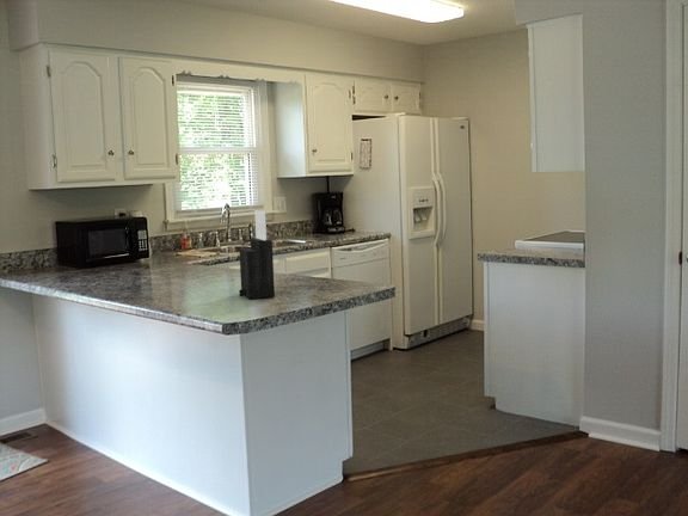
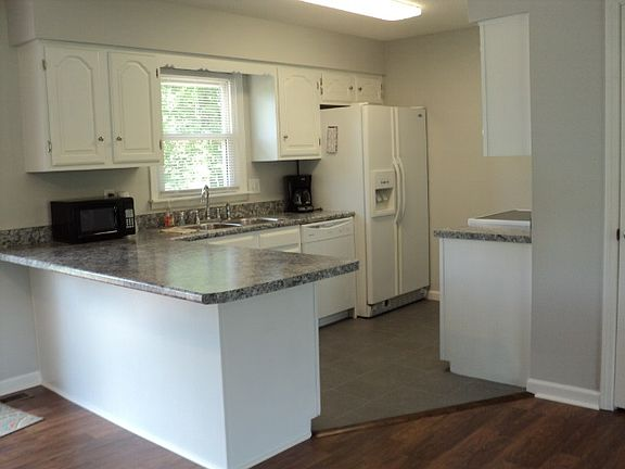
- knife block [238,209,276,300]
